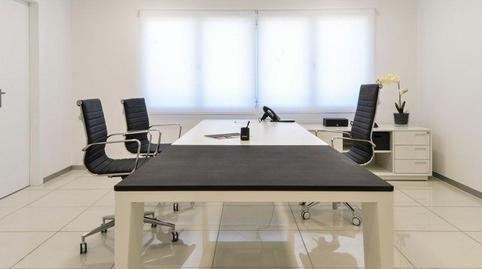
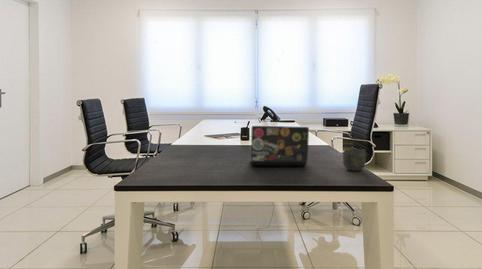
+ mug [342,148,367,172]
+ laptop [249,125,310,167]
